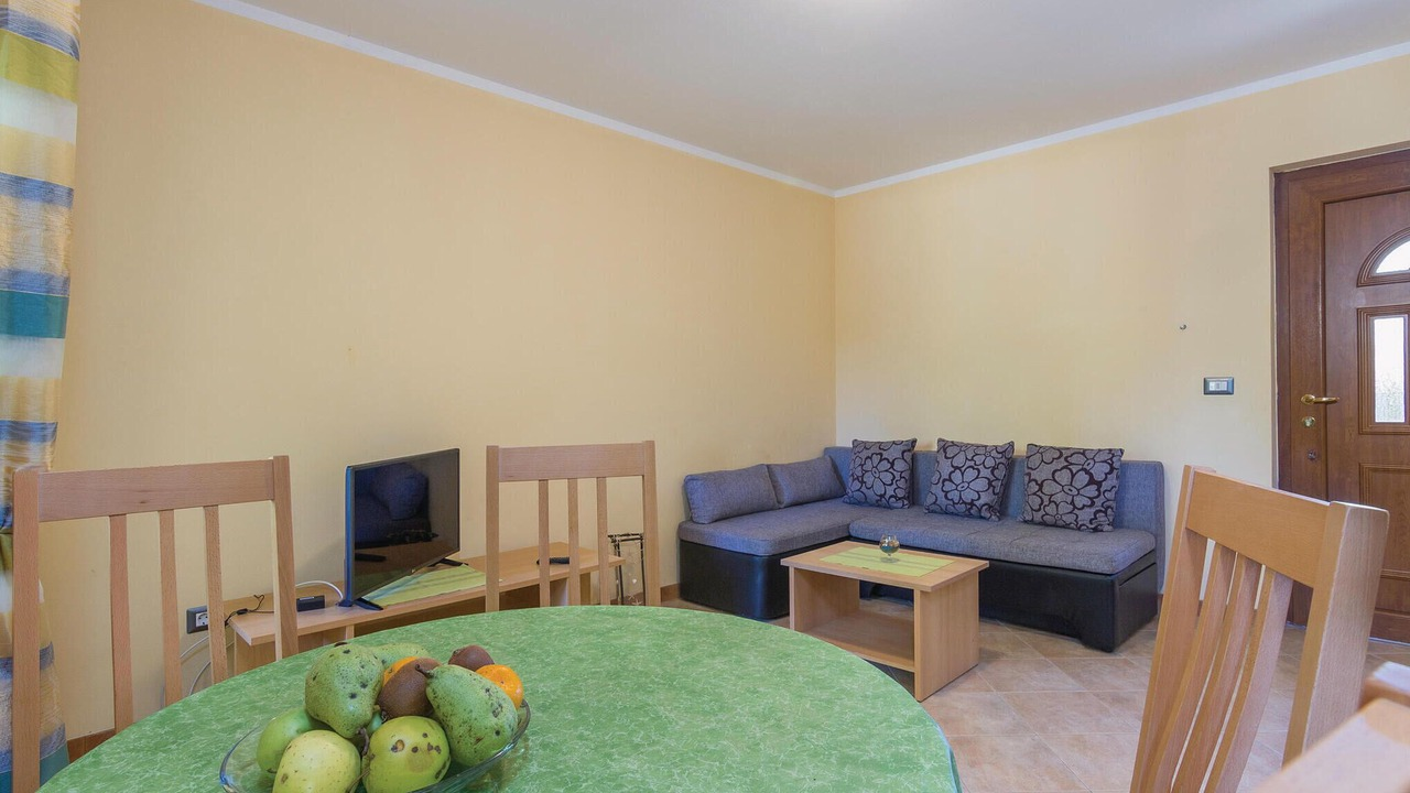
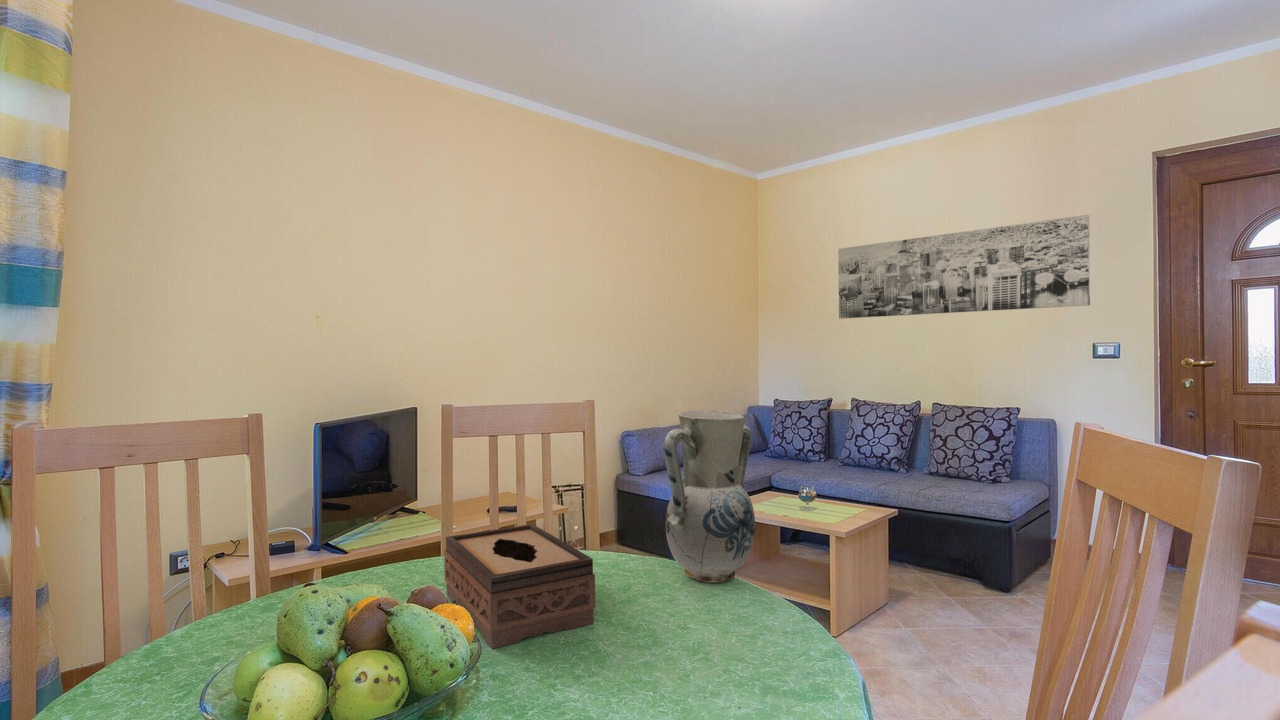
+ tissue box [443,523,596,650]
+ vase [663,410,756,583]
+ wall art [837,214,1091,320]
